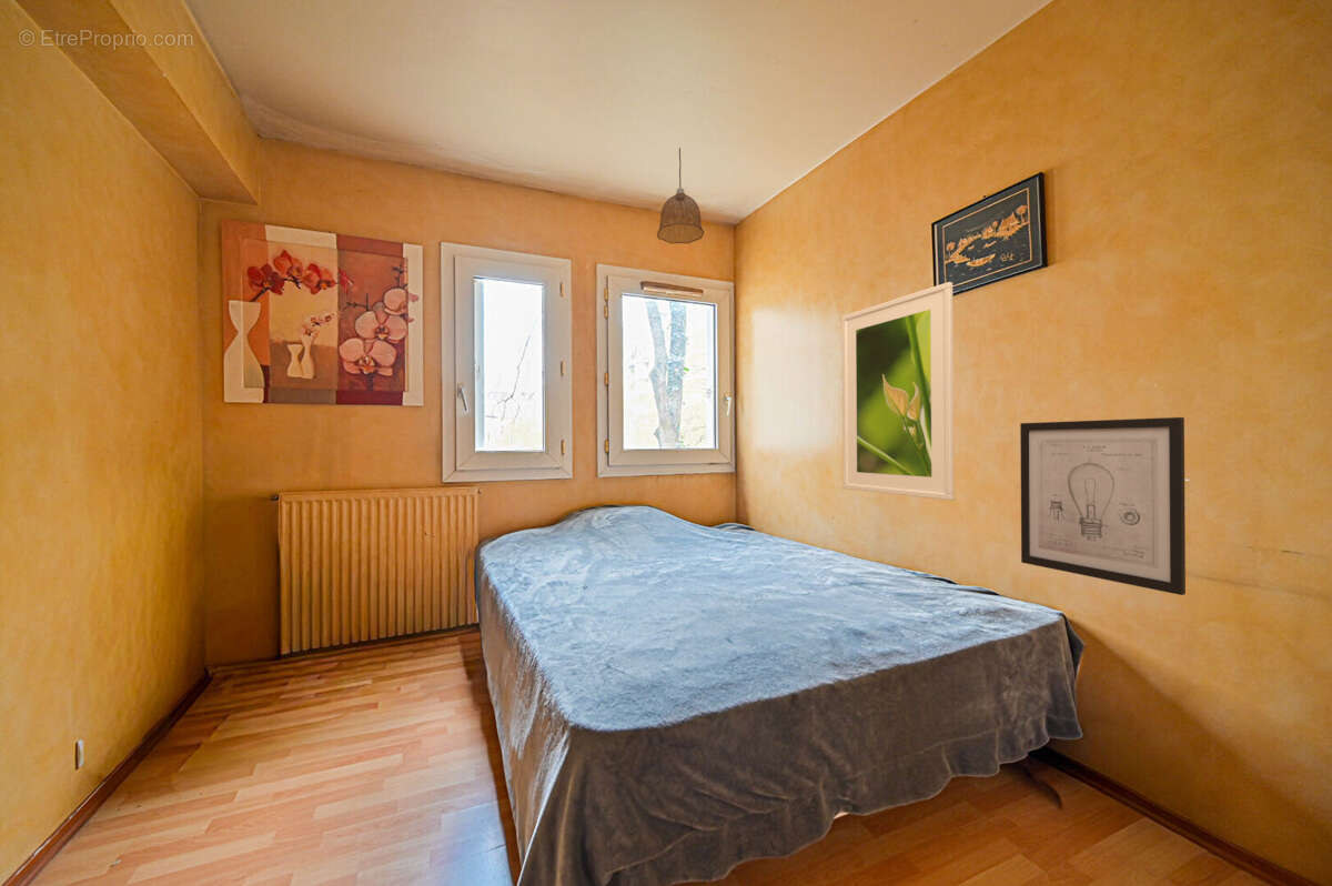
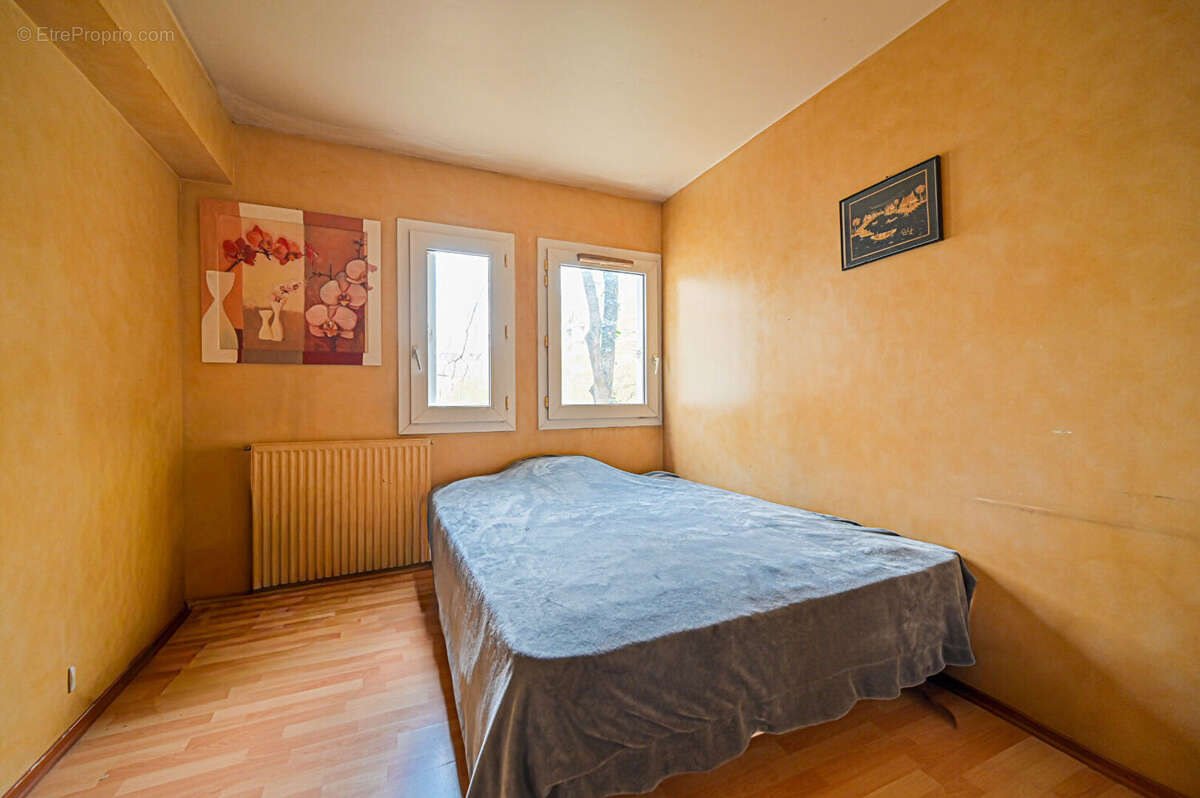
- pendant lamp [656,147,705,244]
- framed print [841,281,956,502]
- wall art [1019,416,1187,596]
